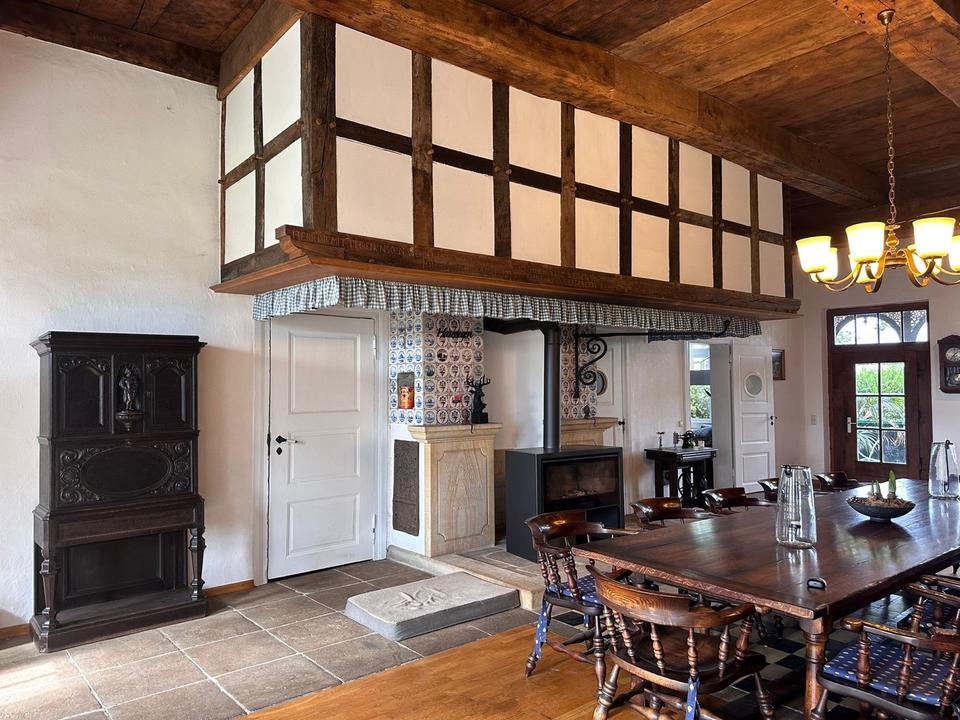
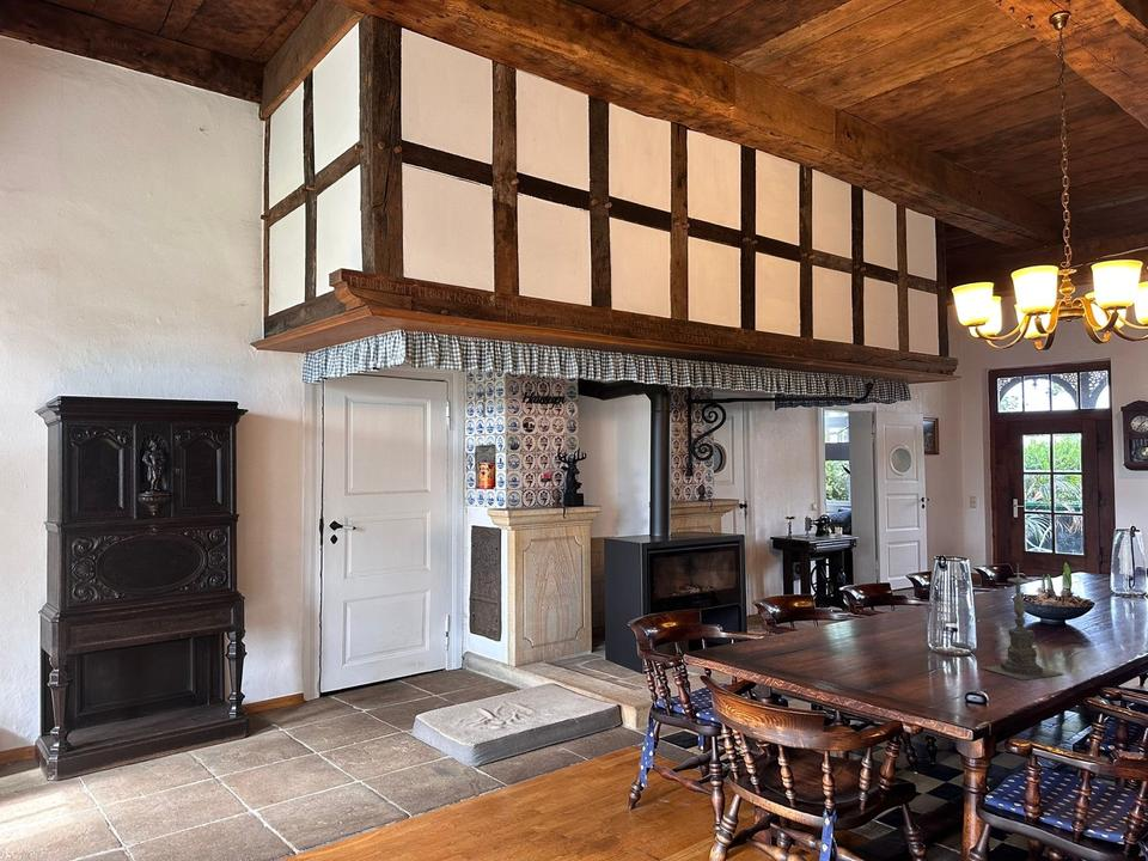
+ candle holder [979,562,1065,682]
